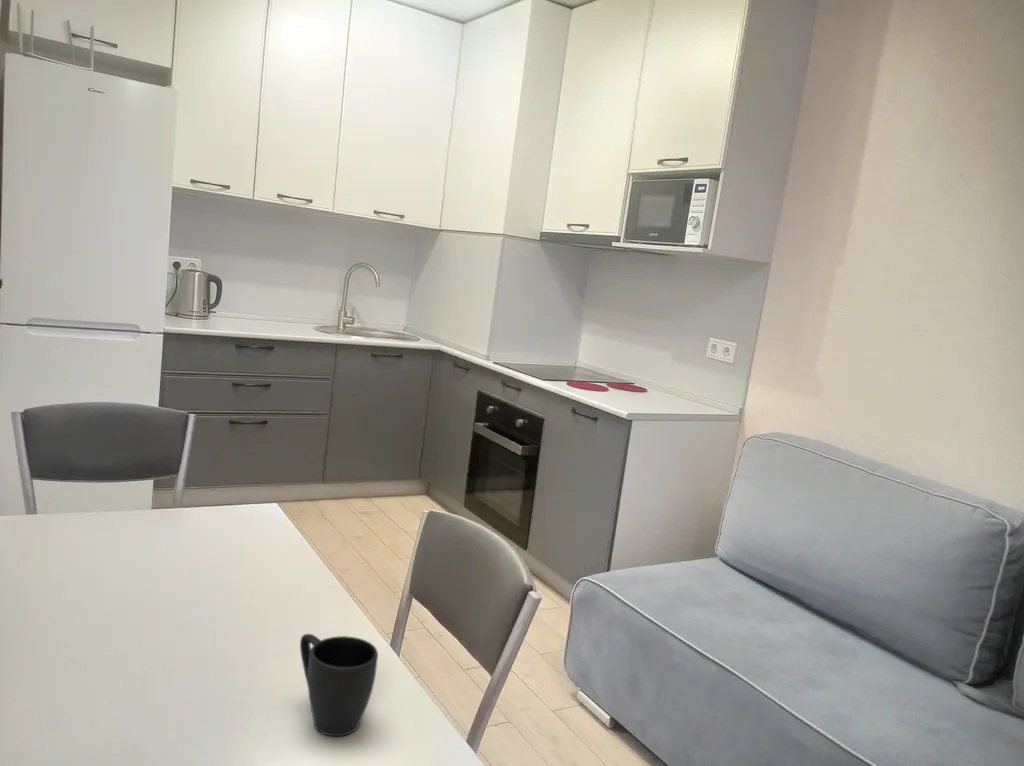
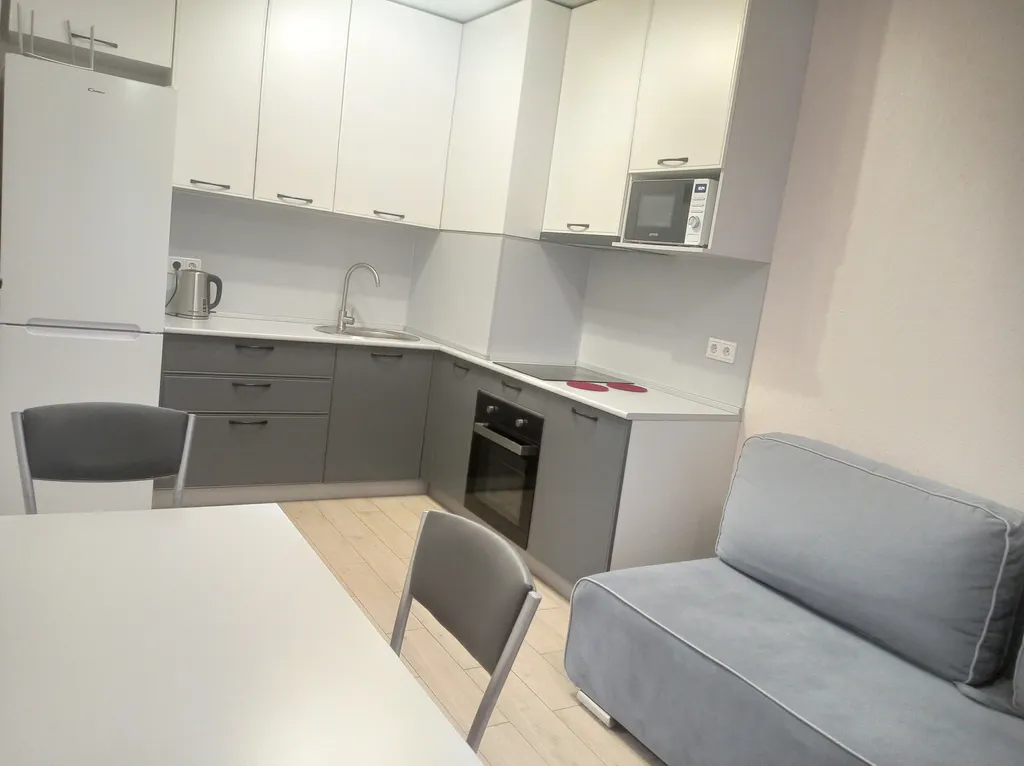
- mug [299,633,379,737]
